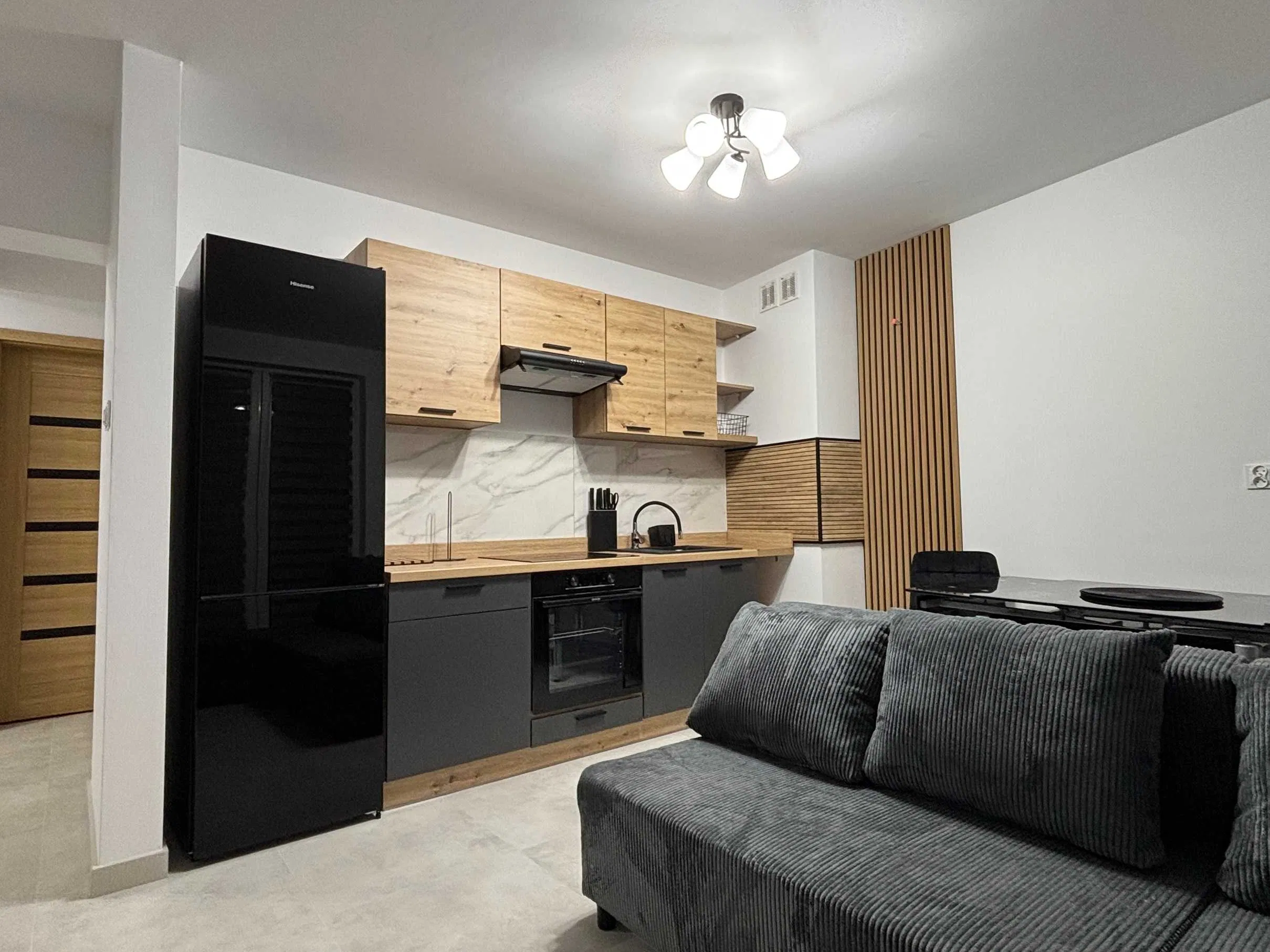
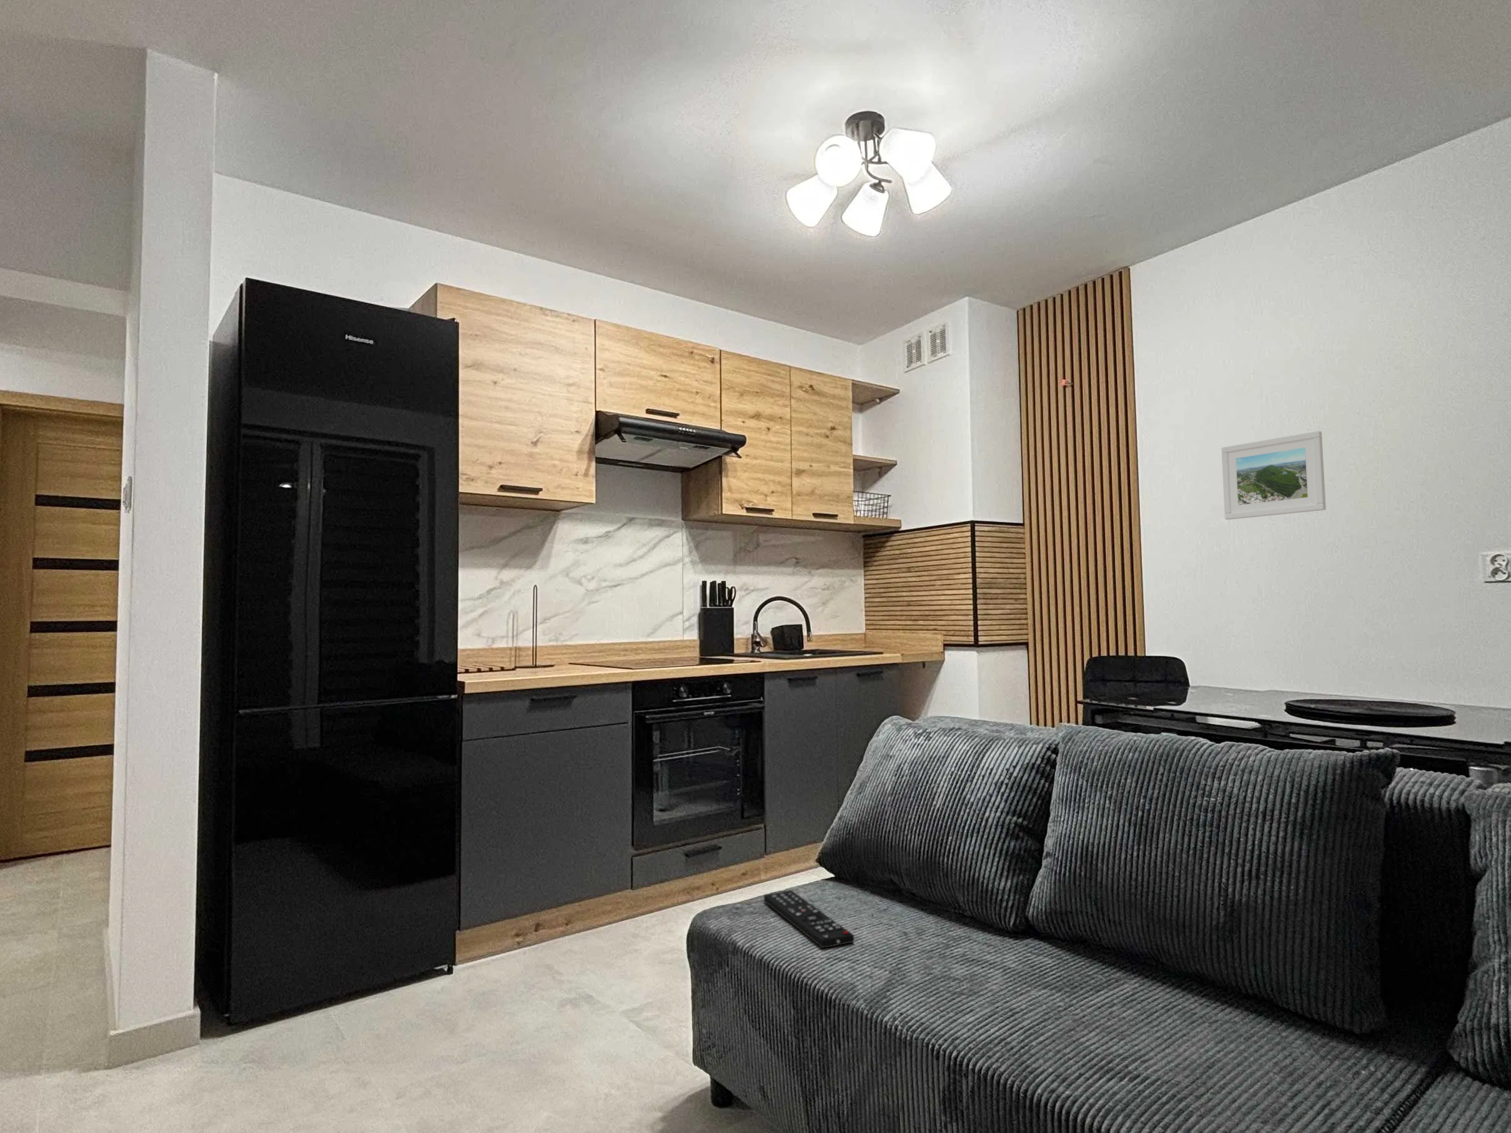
+ remote control [764,890,854,949]
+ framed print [1221,431,1327,520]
